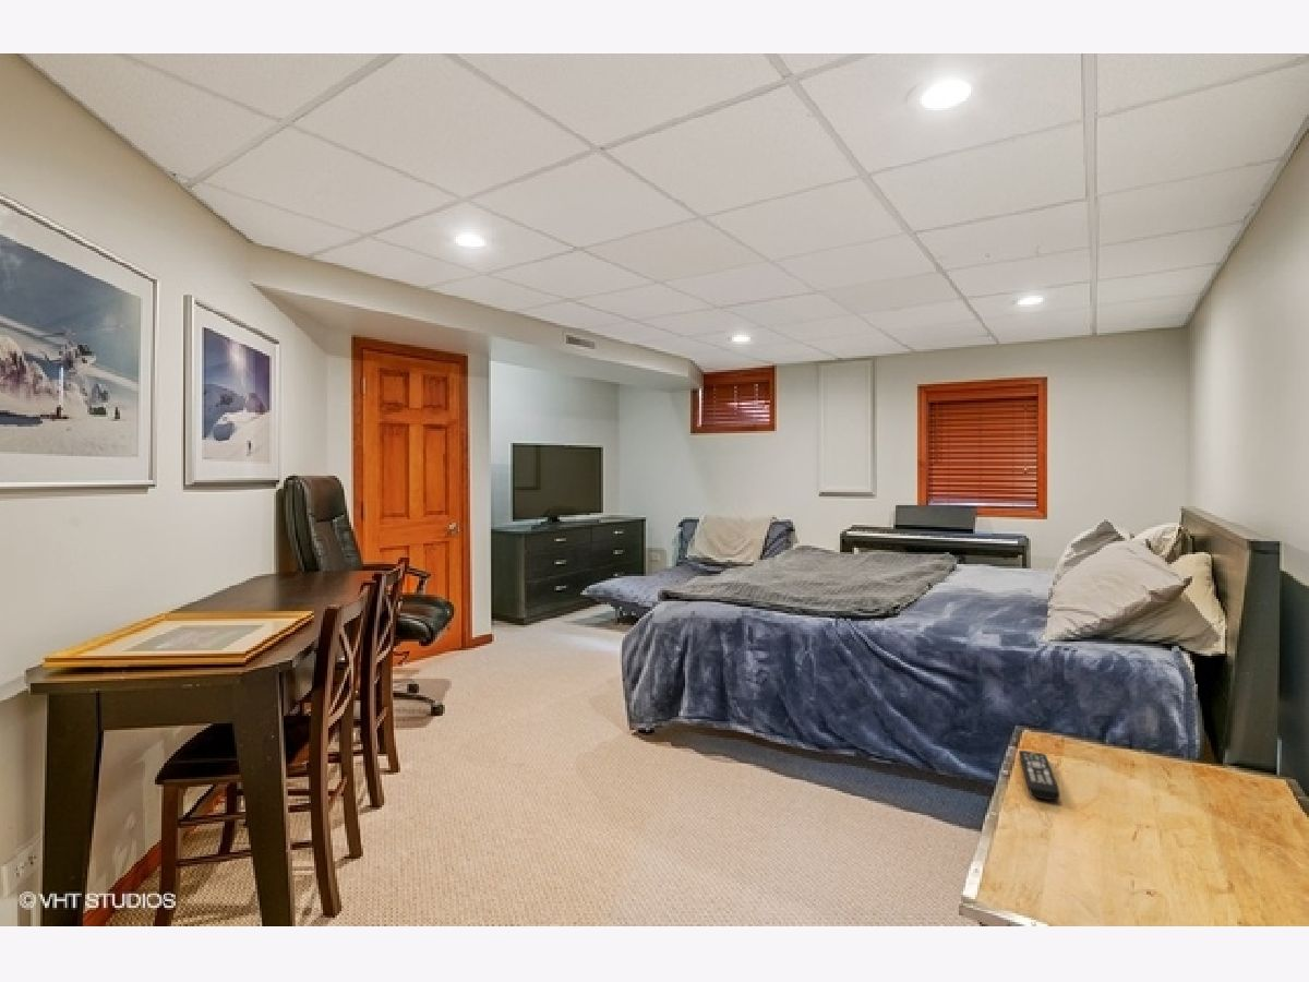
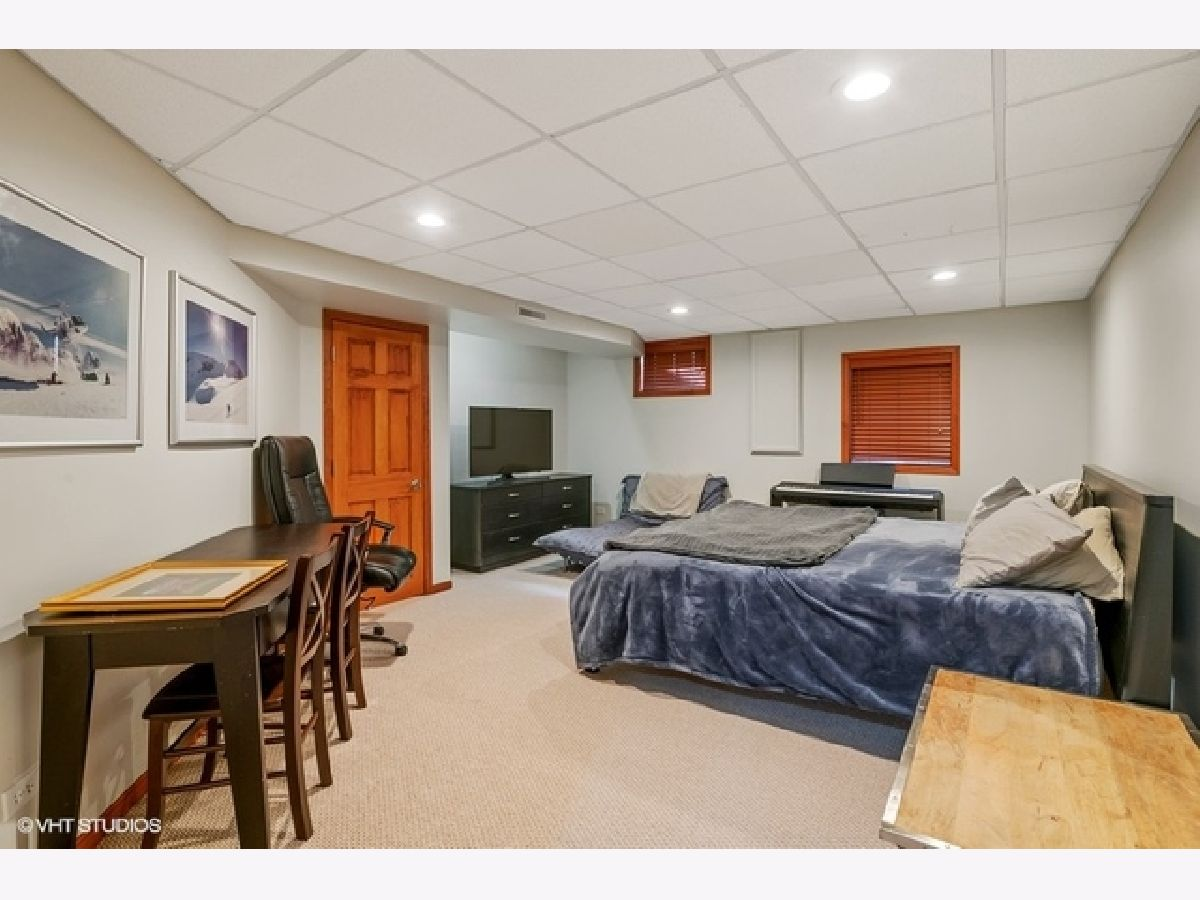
- remote control [1018,750,1061,801]
